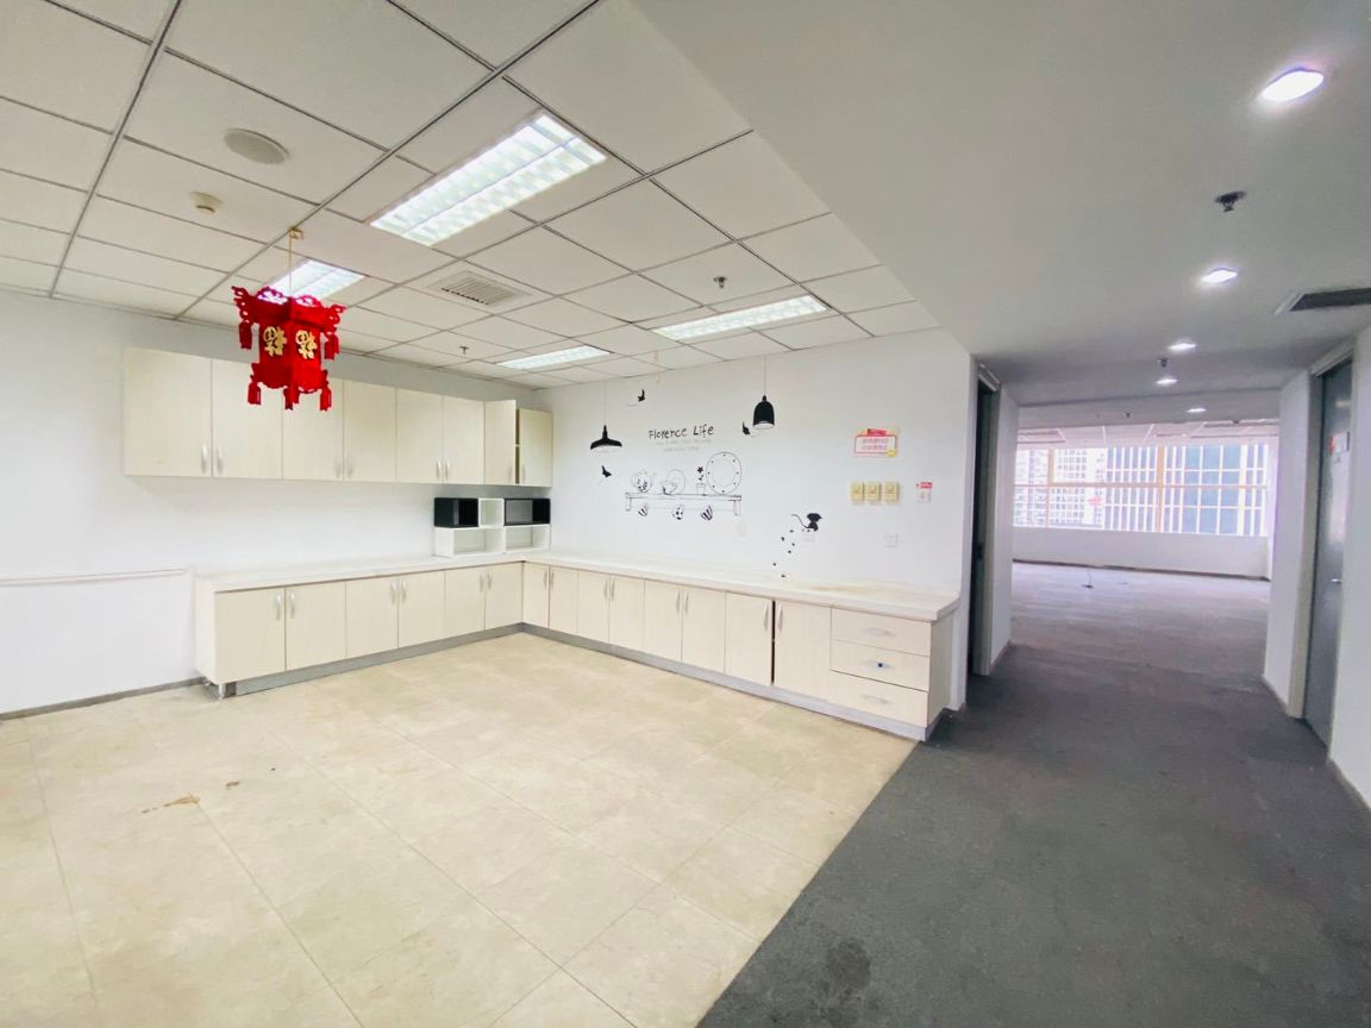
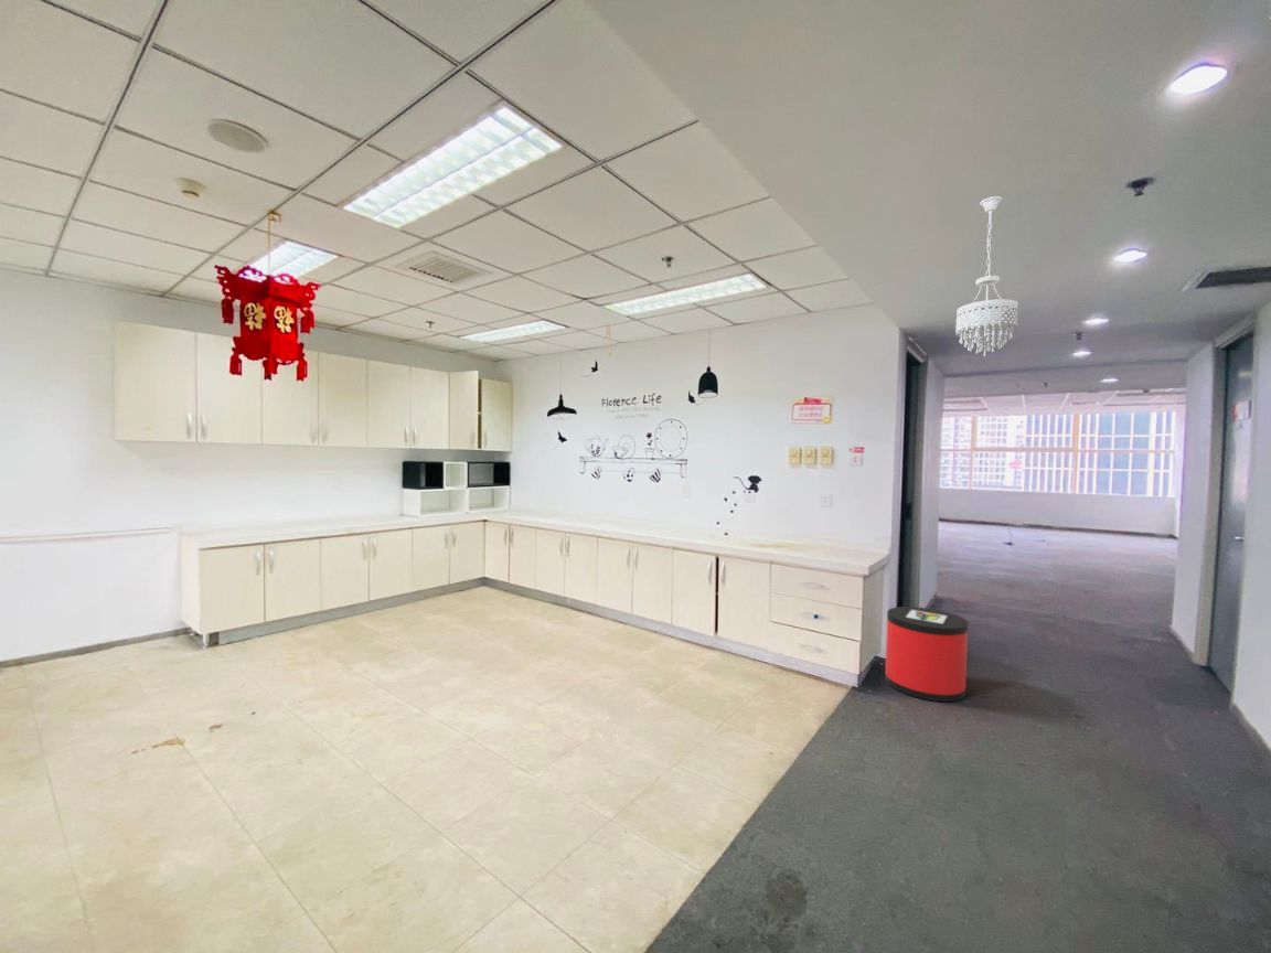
+ trash can [884,606,969,703]
+ pendant light [954,195,1019,358]
